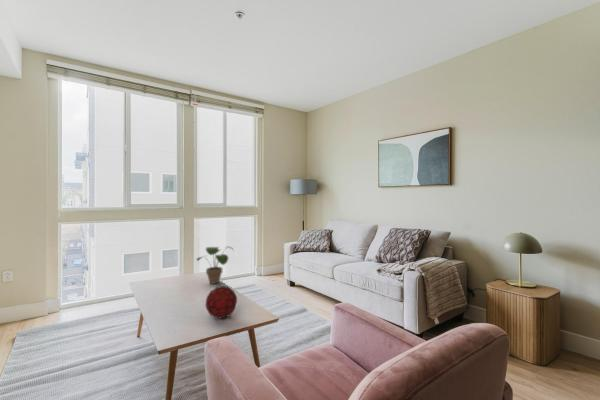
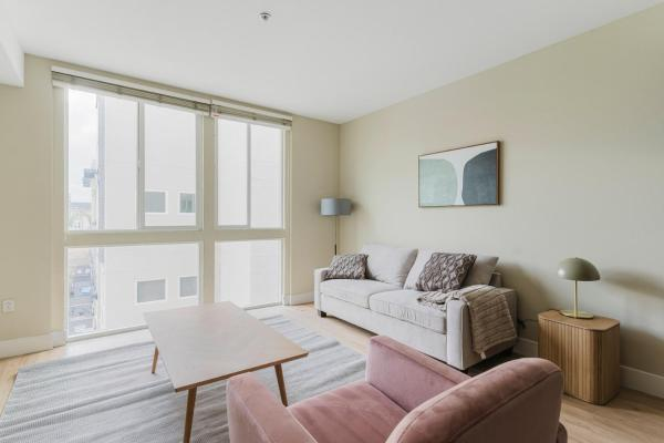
- potted plant [196,246,235,285]
- decorative orb [205,285,238,319]
